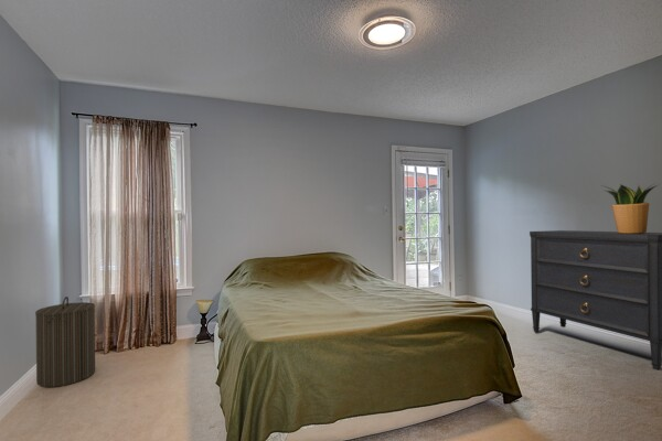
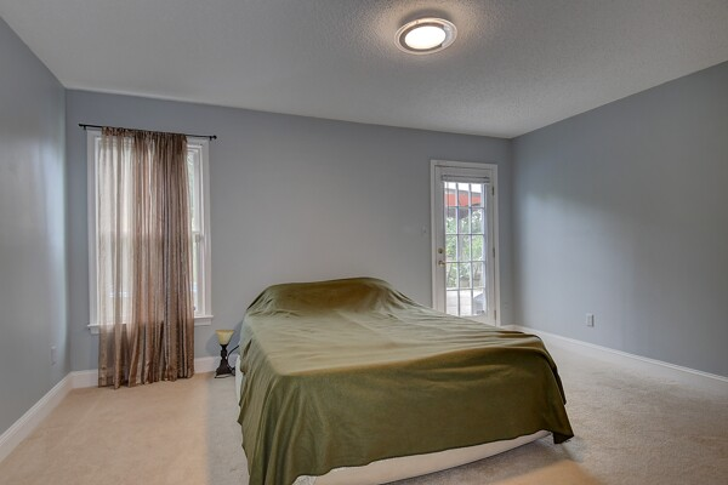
- potted plant [600,182,661,234]
- laundry hamper [34,295,96,388]
- dresser [528,229,662,372]
